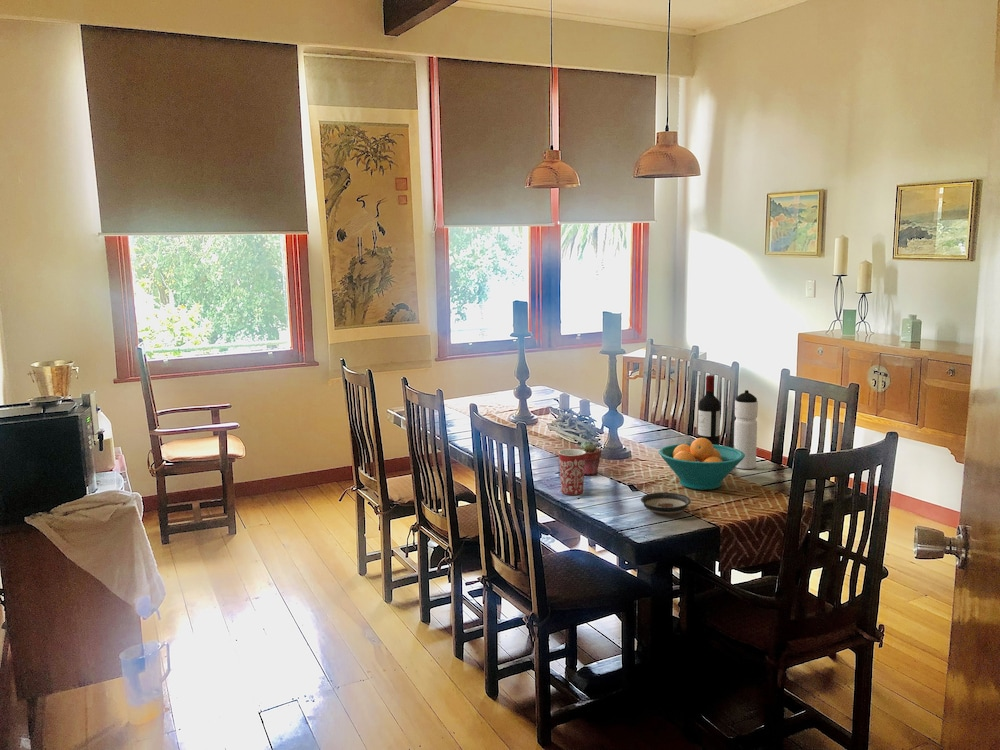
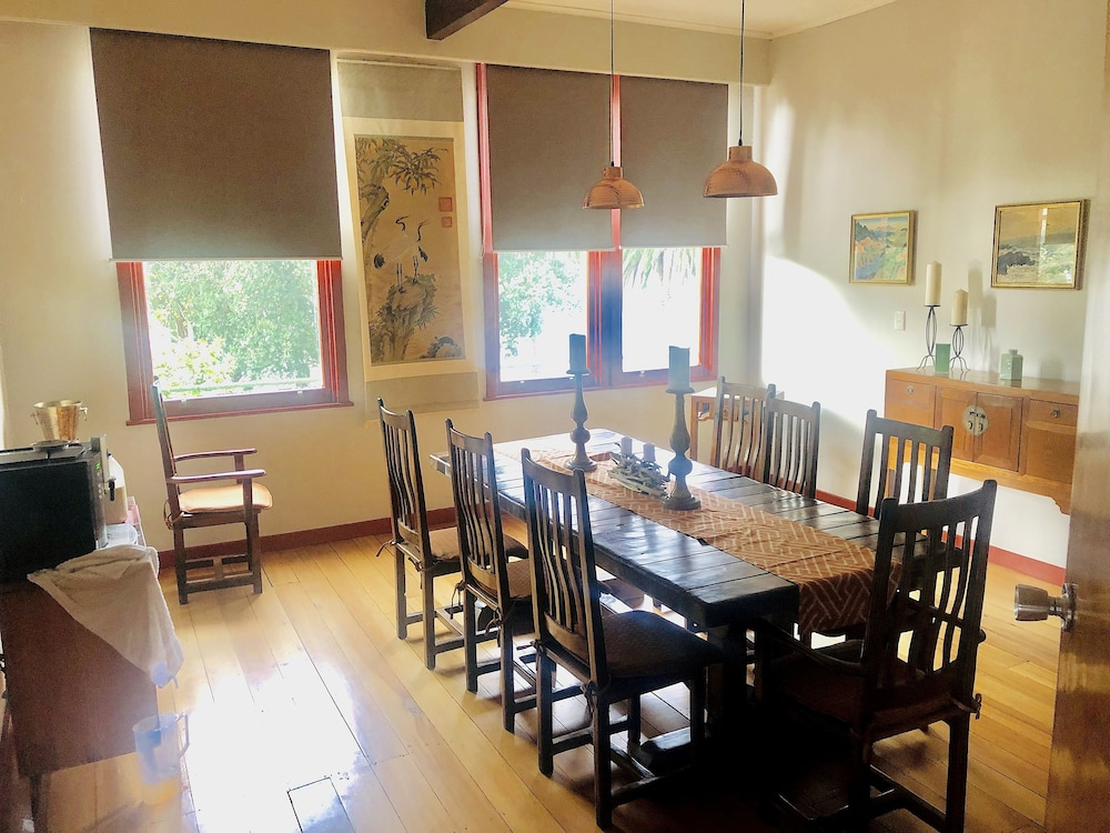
- fruit bowl [658,437,745,491]
- mug [558,448,586,496]
- water bottle [733,389,759,470]
- wine bottle [697,374,721,445]
- potted succulent [578,440,602,476]
- saucer [640,491,692,516]
